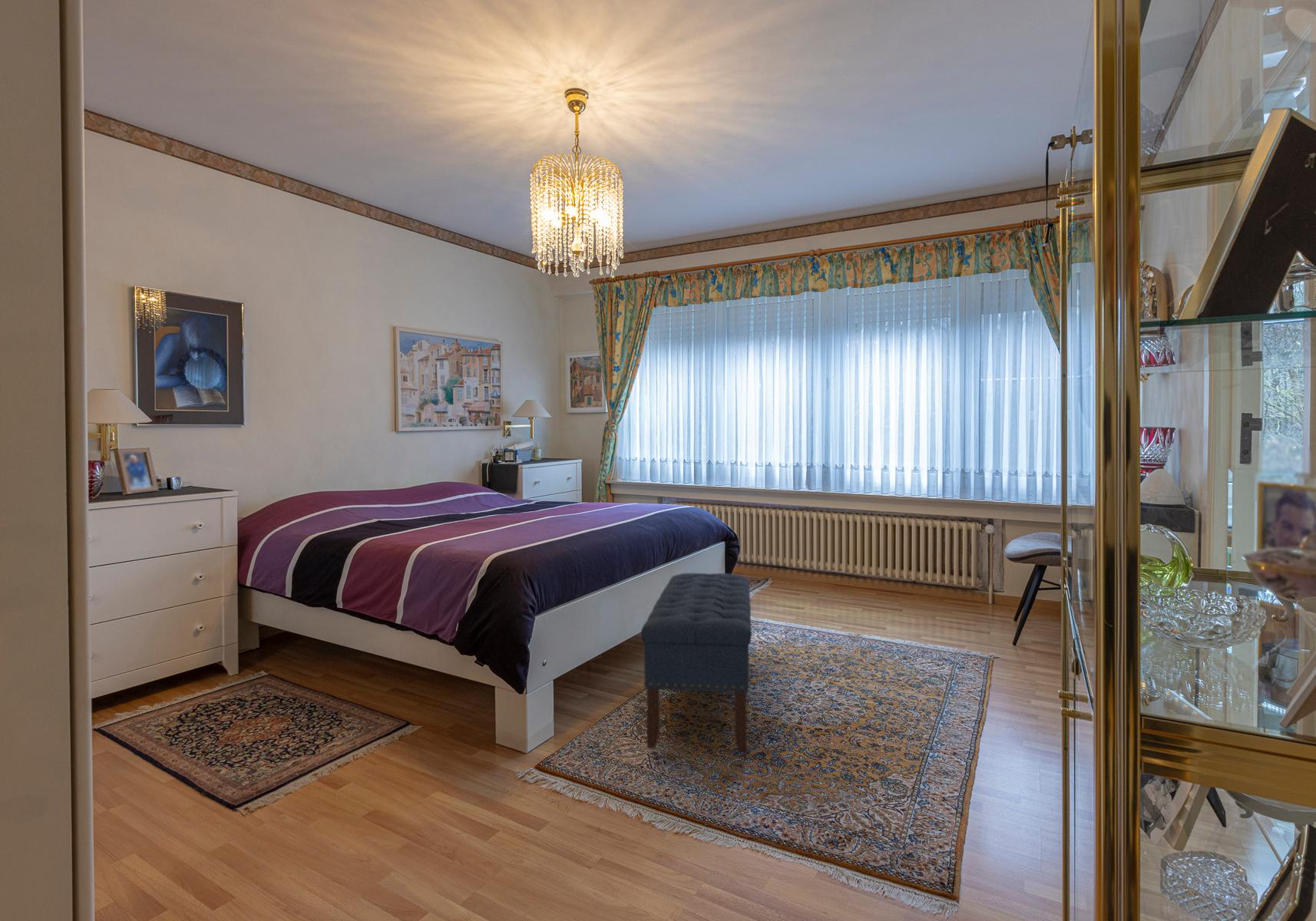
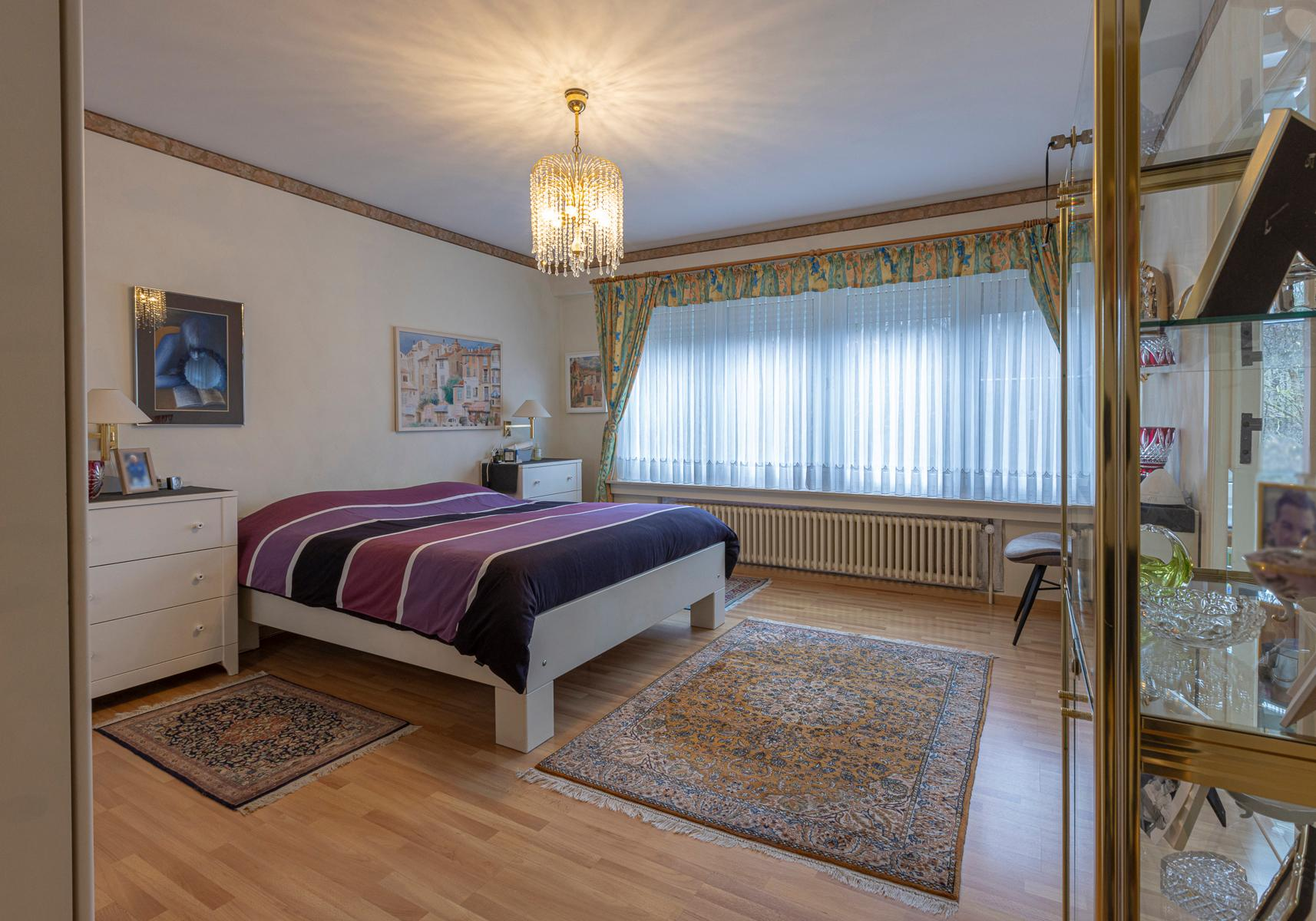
- bench [640,572,752,754]
